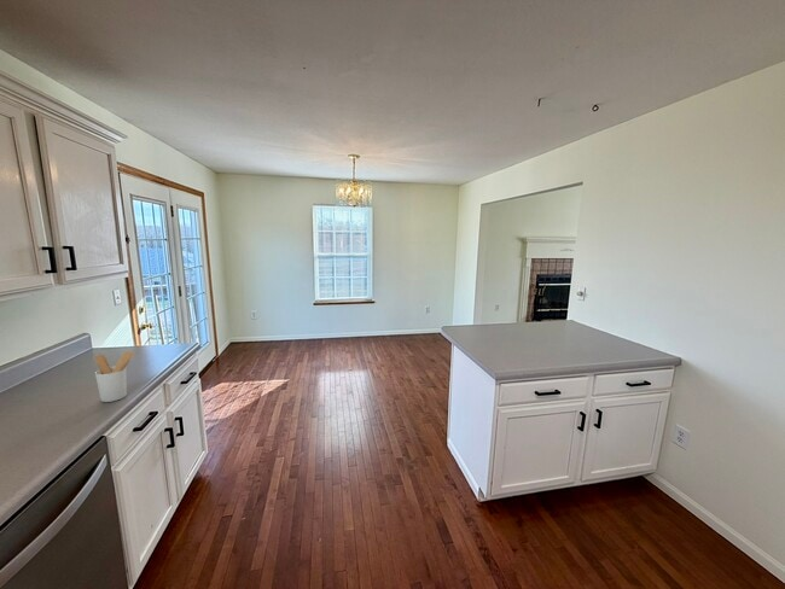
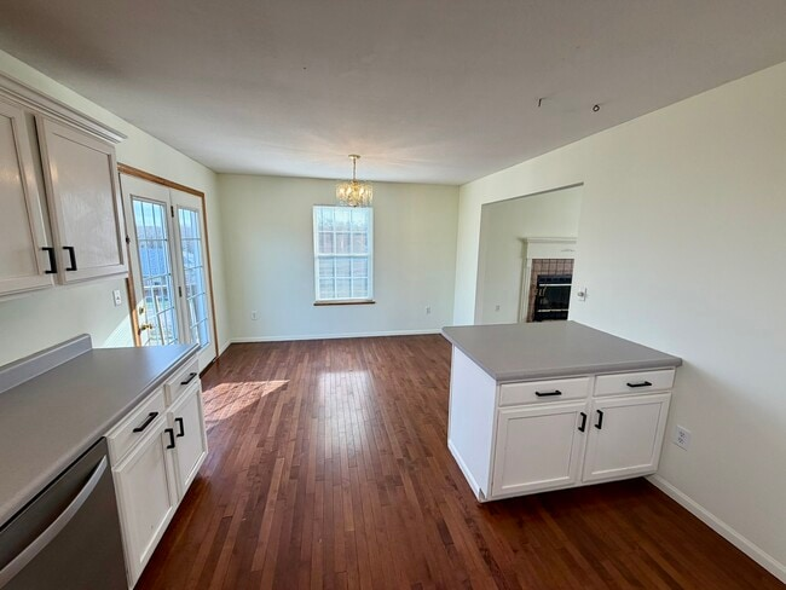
- utensil holder [93,350,136,403]
